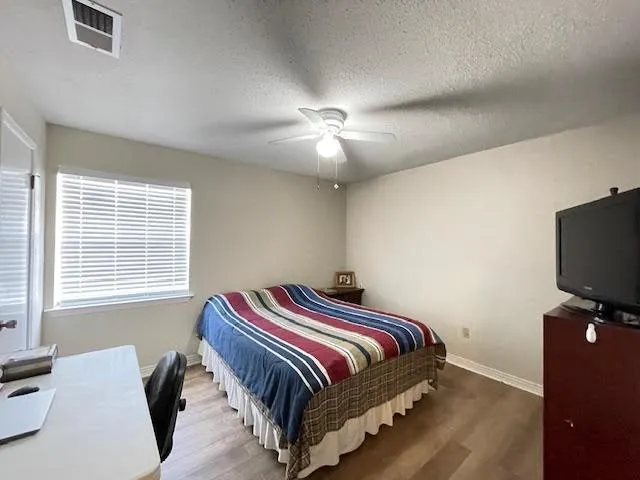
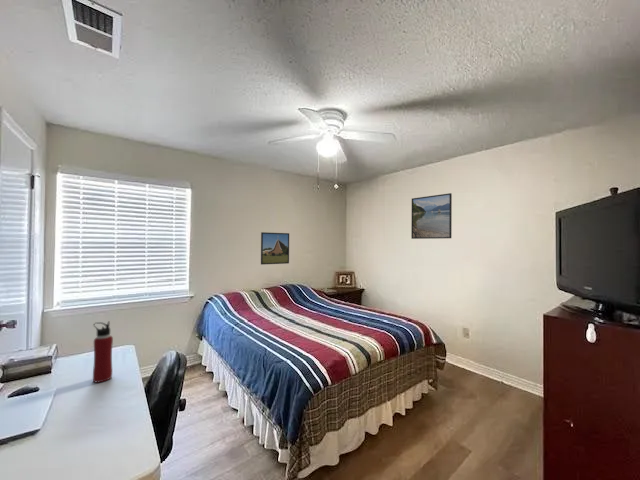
+ water bottle [92,320,114,383]
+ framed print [260,231,290,266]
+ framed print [410,192,453,240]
